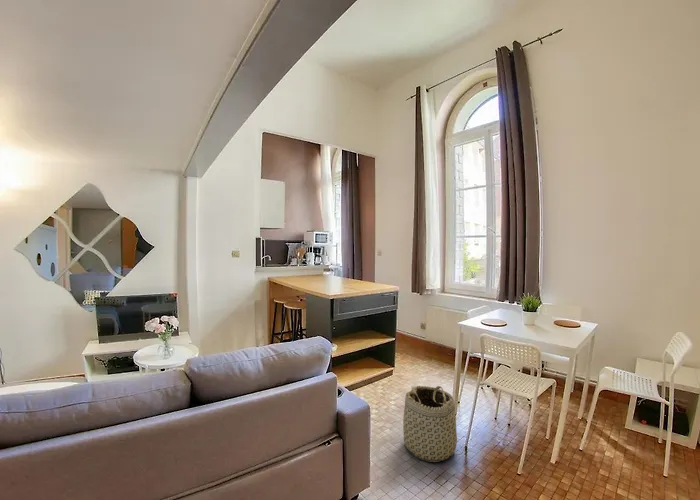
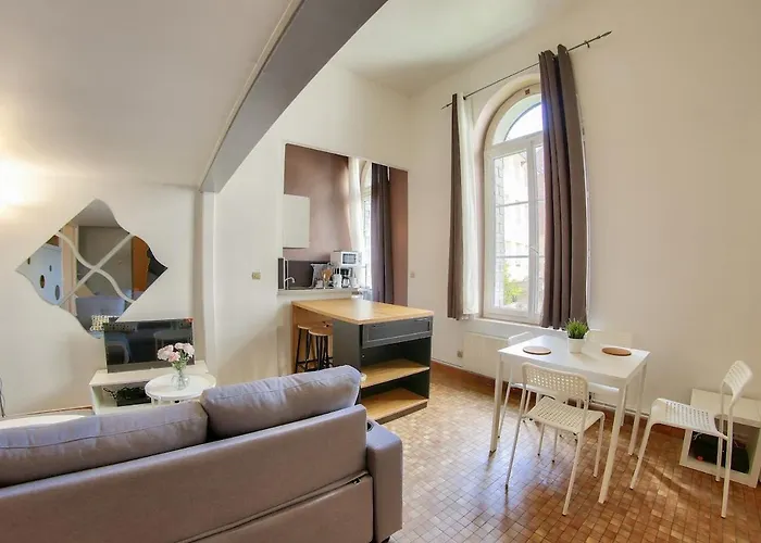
- basket [402,385,466,463]
